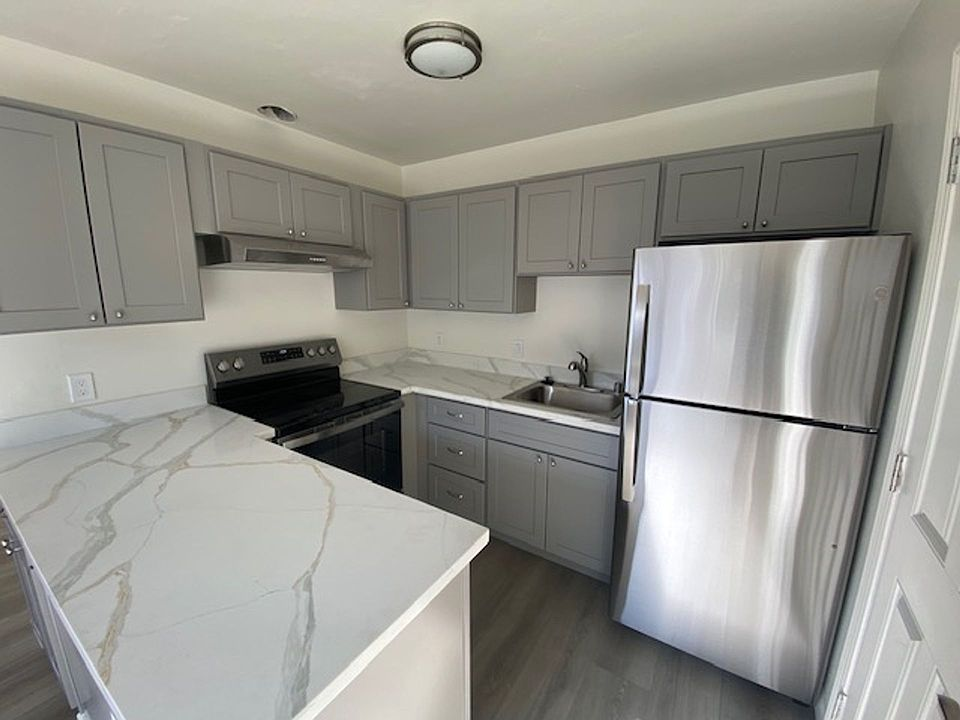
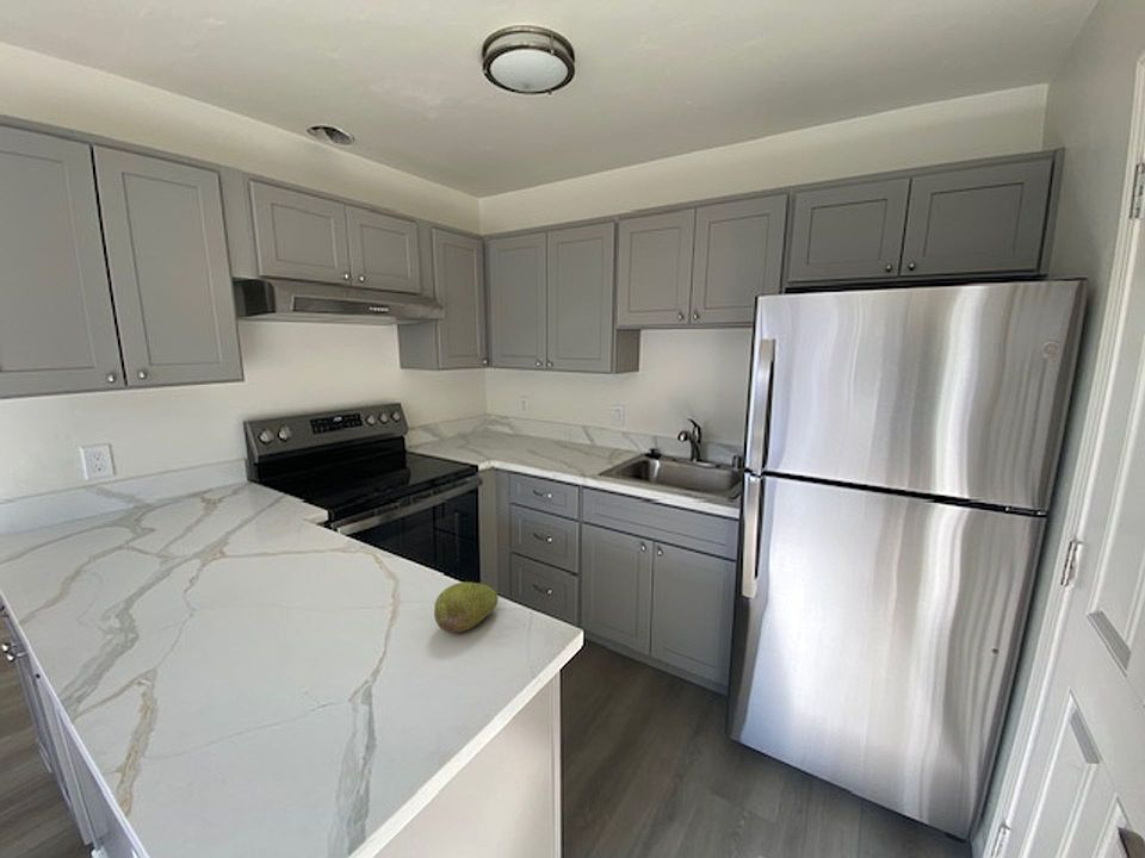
+ fruit [433,580,500,634]
